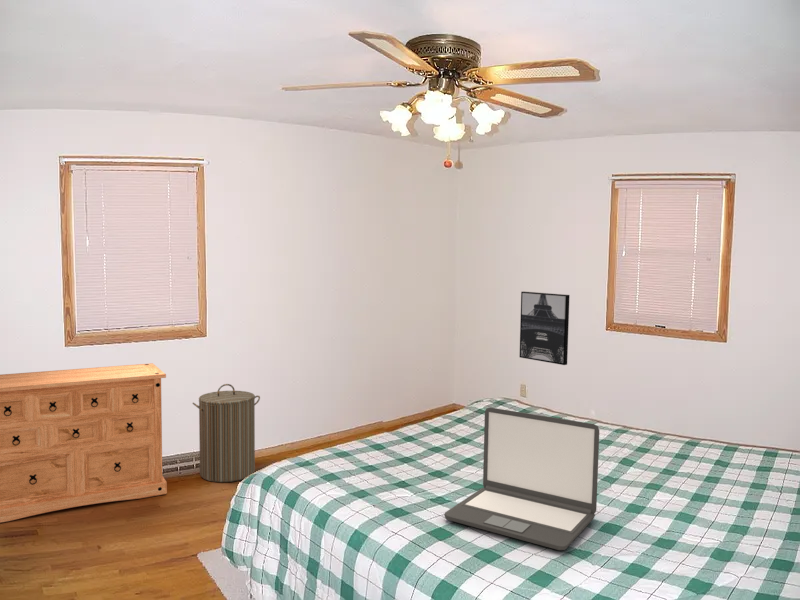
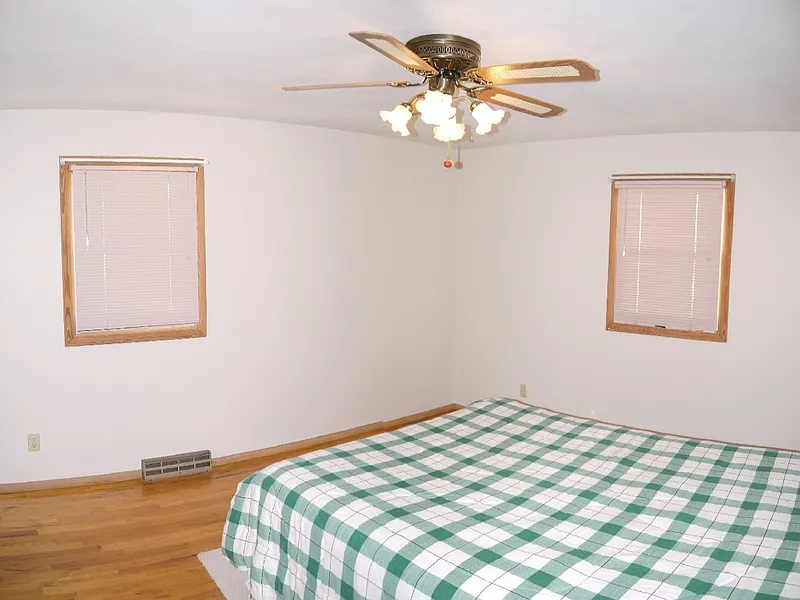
- laptop [443,407,600,551]
- laundry hamper [191,383,261,483]
- wall art [518,290,571,366]
- dresser [0,362,168,524]
